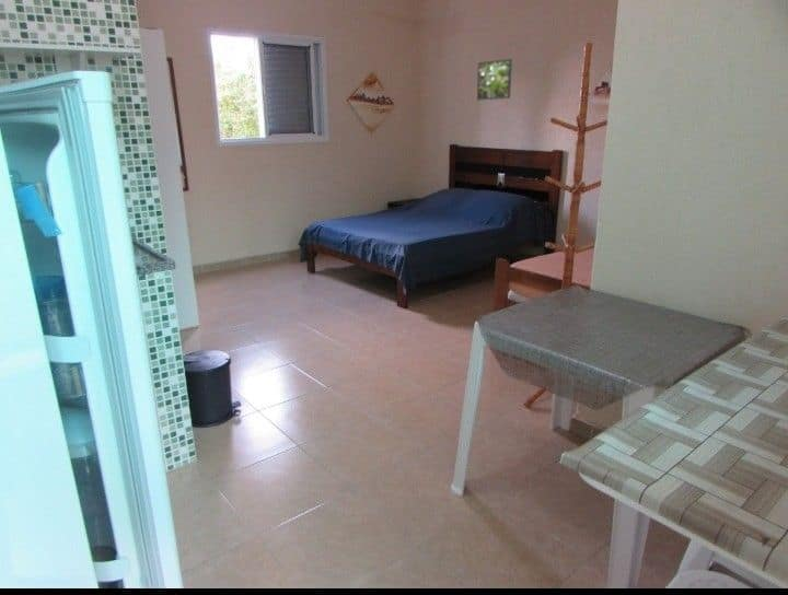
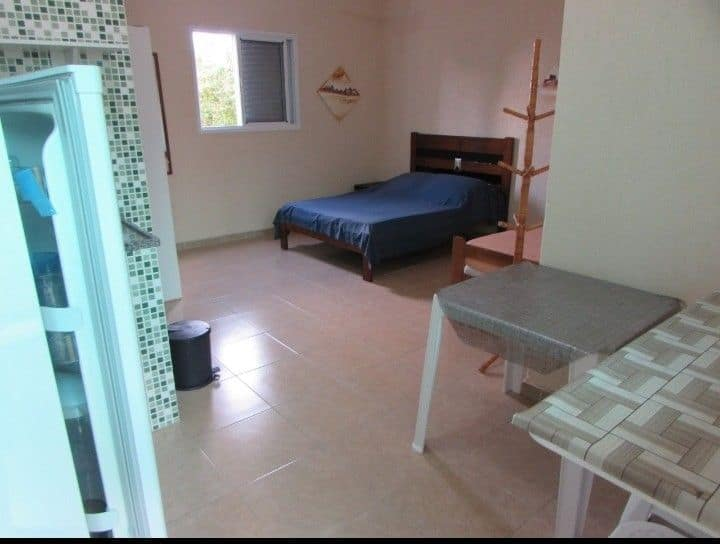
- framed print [476,58,513,101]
